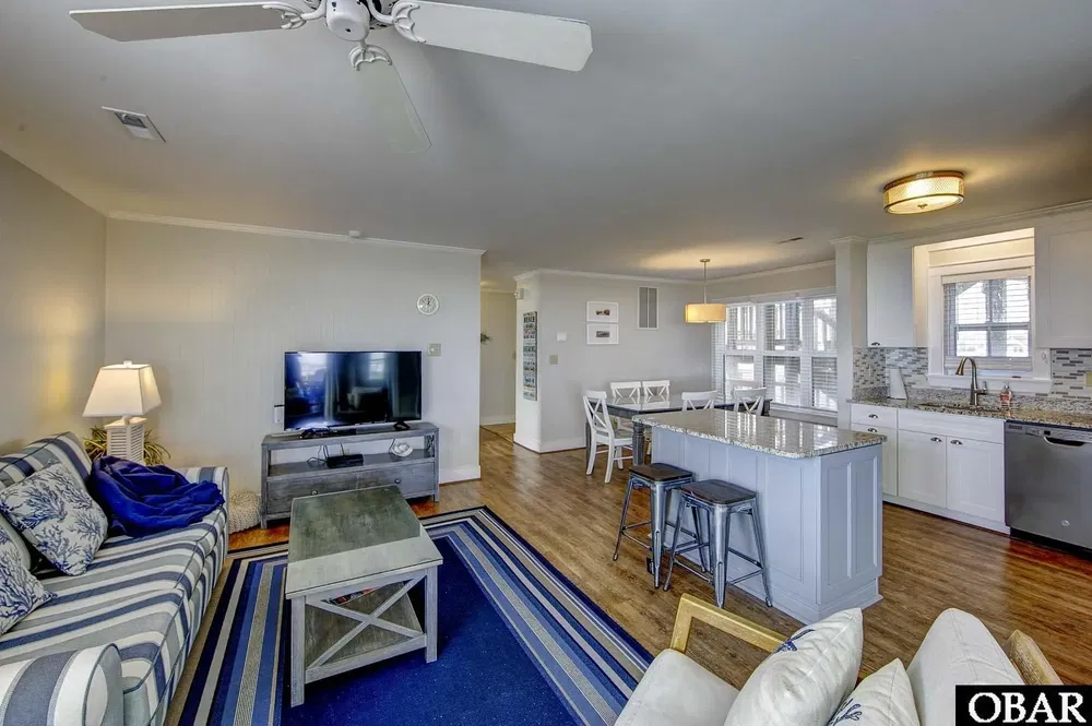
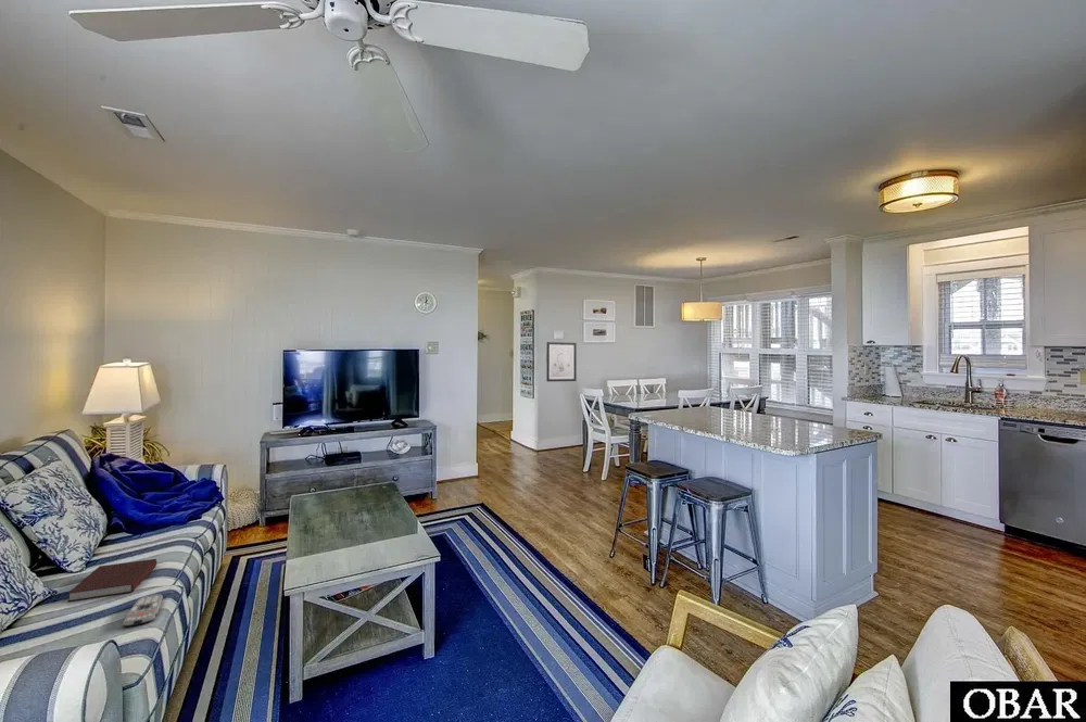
+ wall art [545,341,578,382]
+ remote control [122,593,164,628]
+ notebook [66,558,157,603]
